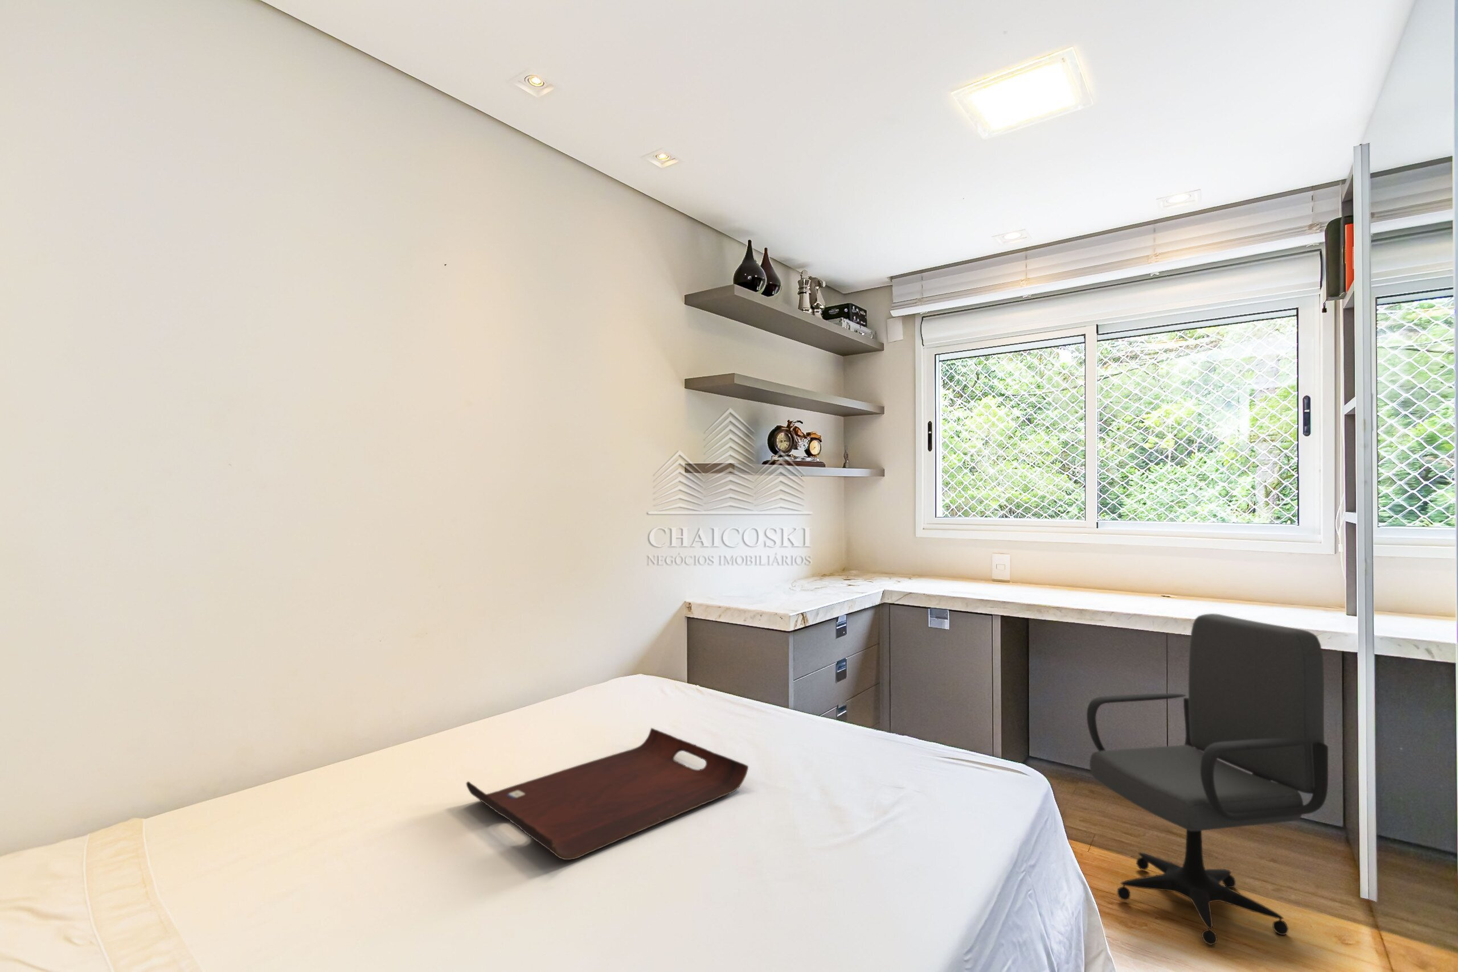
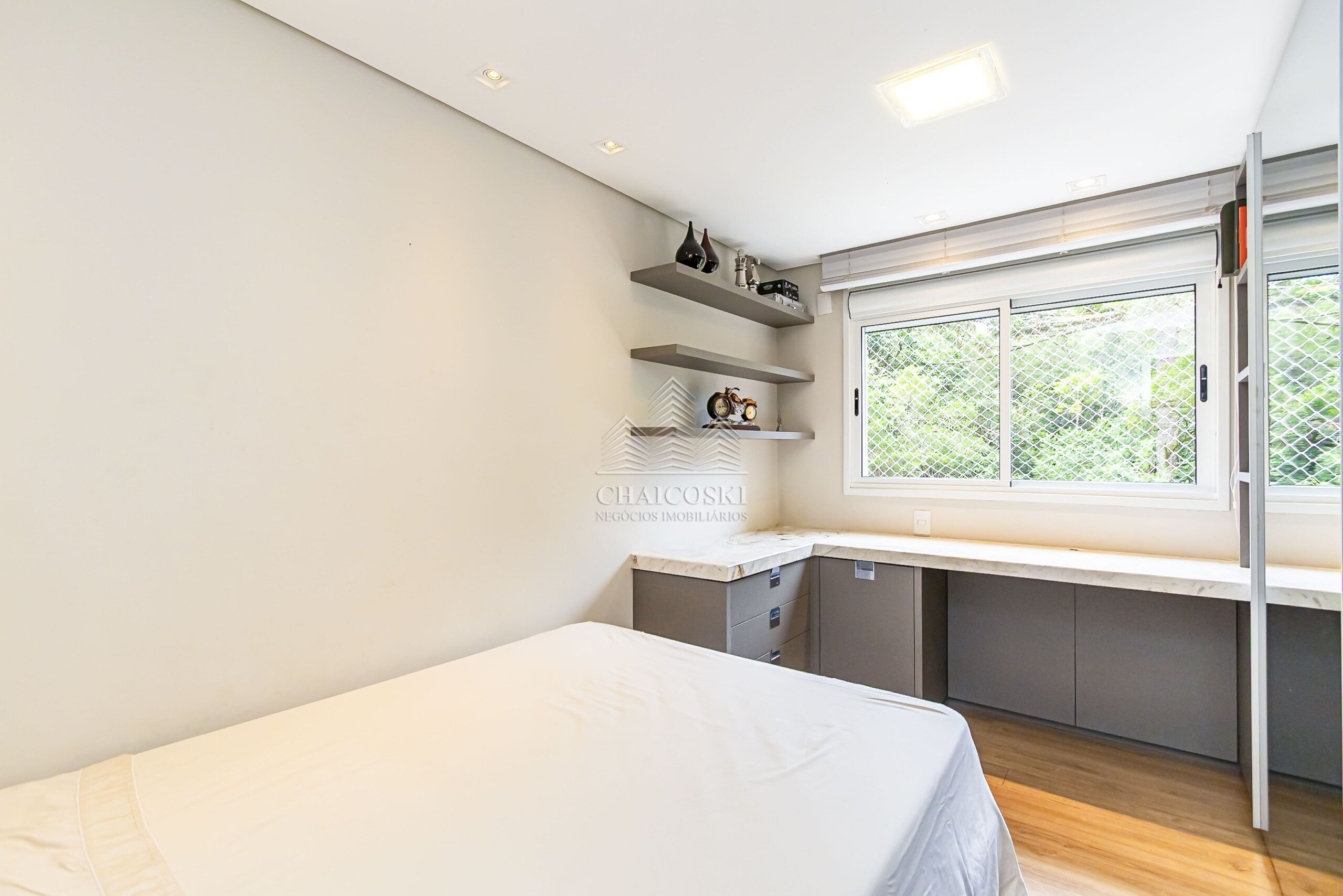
- serving tray [466,727,749,860]
- office chair [1086,613,1329,946]
